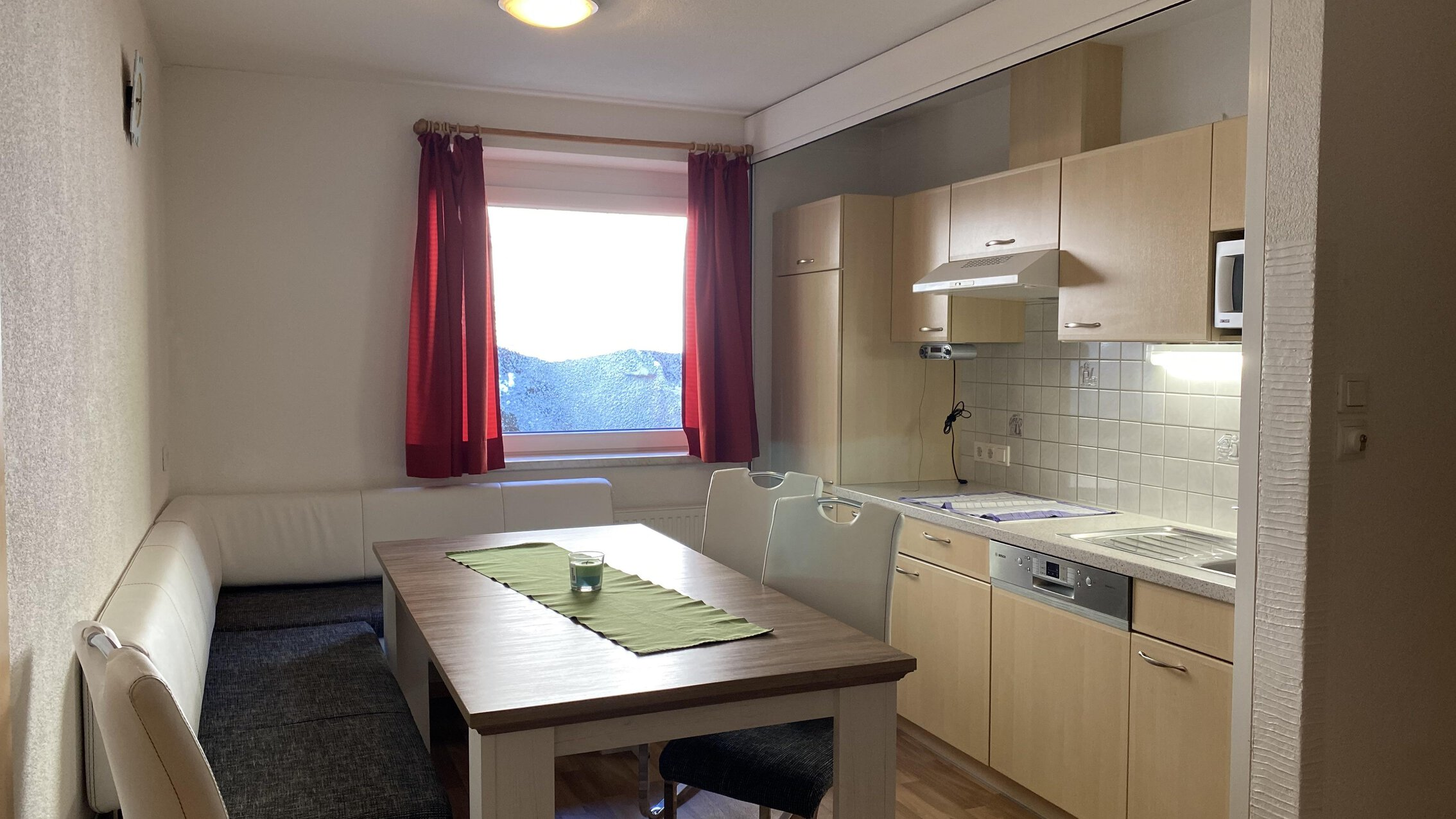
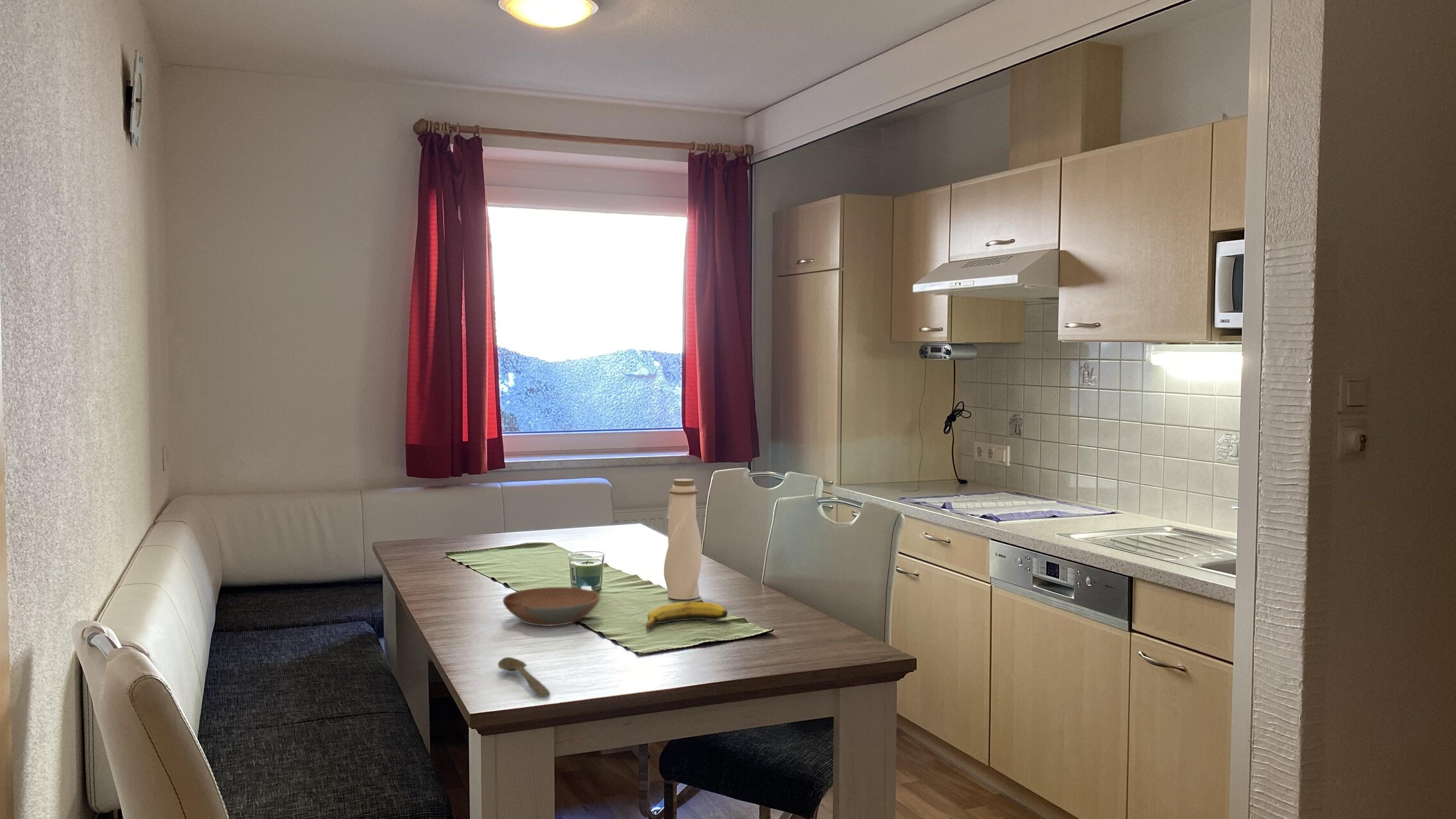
+ bowl [502,586,600,627]
+ water bottle [663,478,702,600]
+ banana [645,601,729,631]
+ spoon [498,656,551,698]
